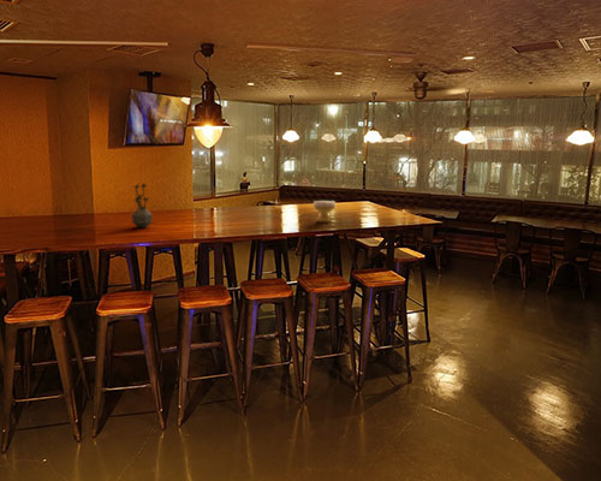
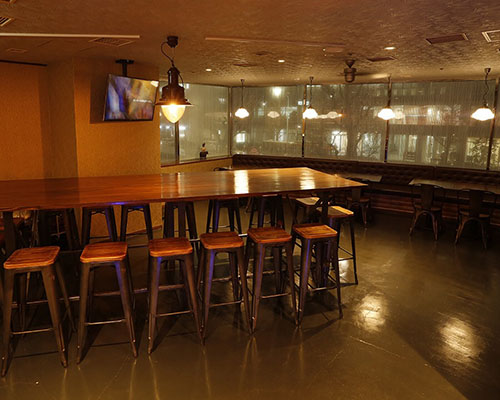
- candle holder [311,200,337,224]
- potted plant [131,183,153,228]
